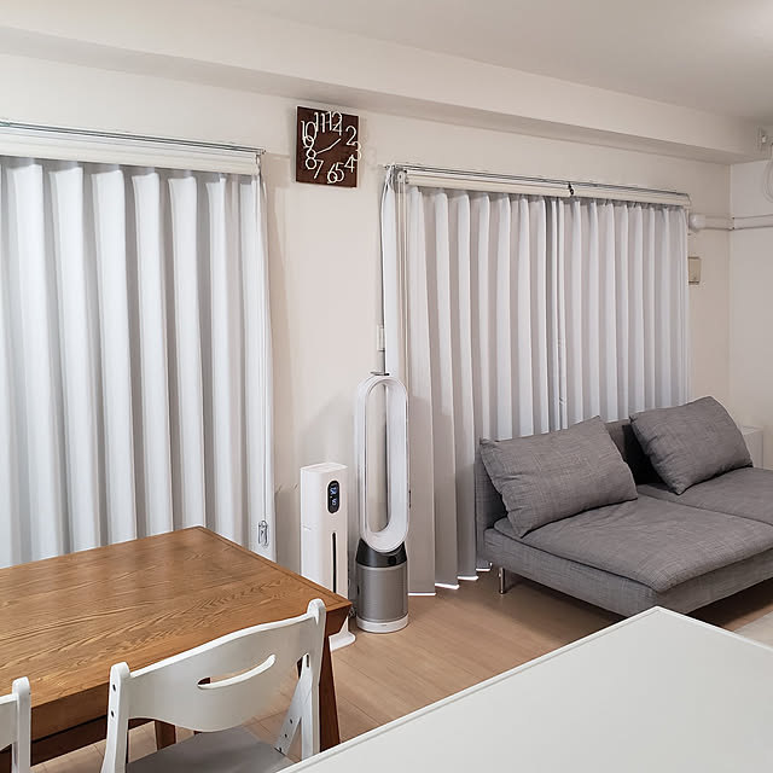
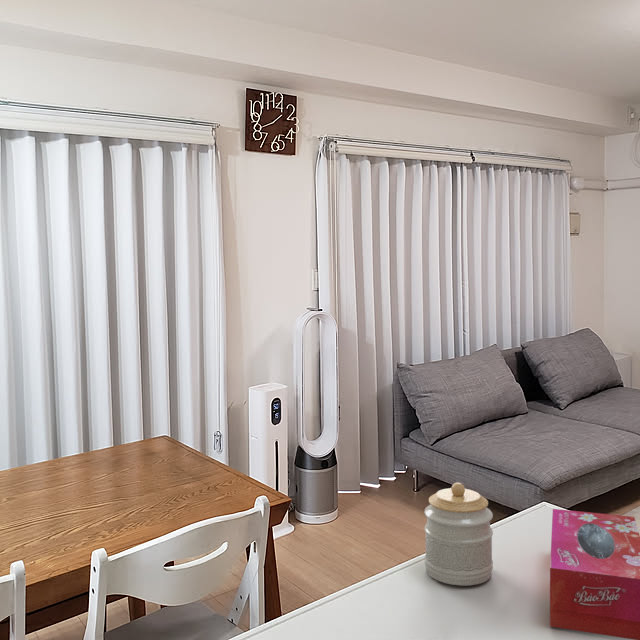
+ tissue box [549,508,640,640]
+ jar [423,482,494,587]
